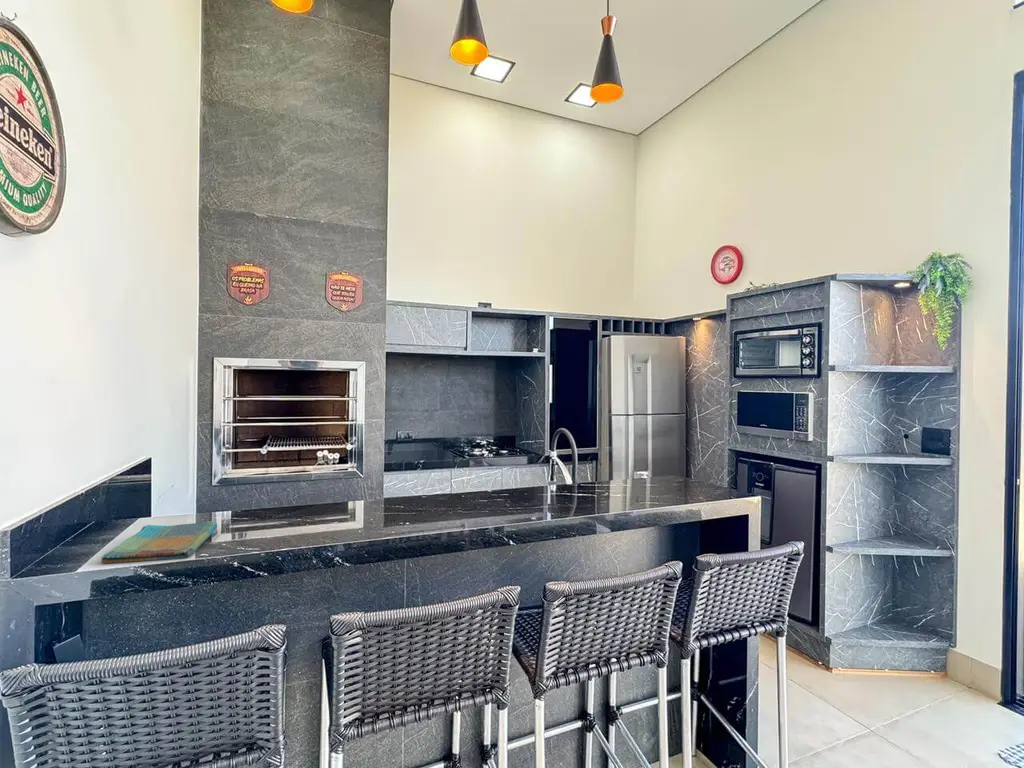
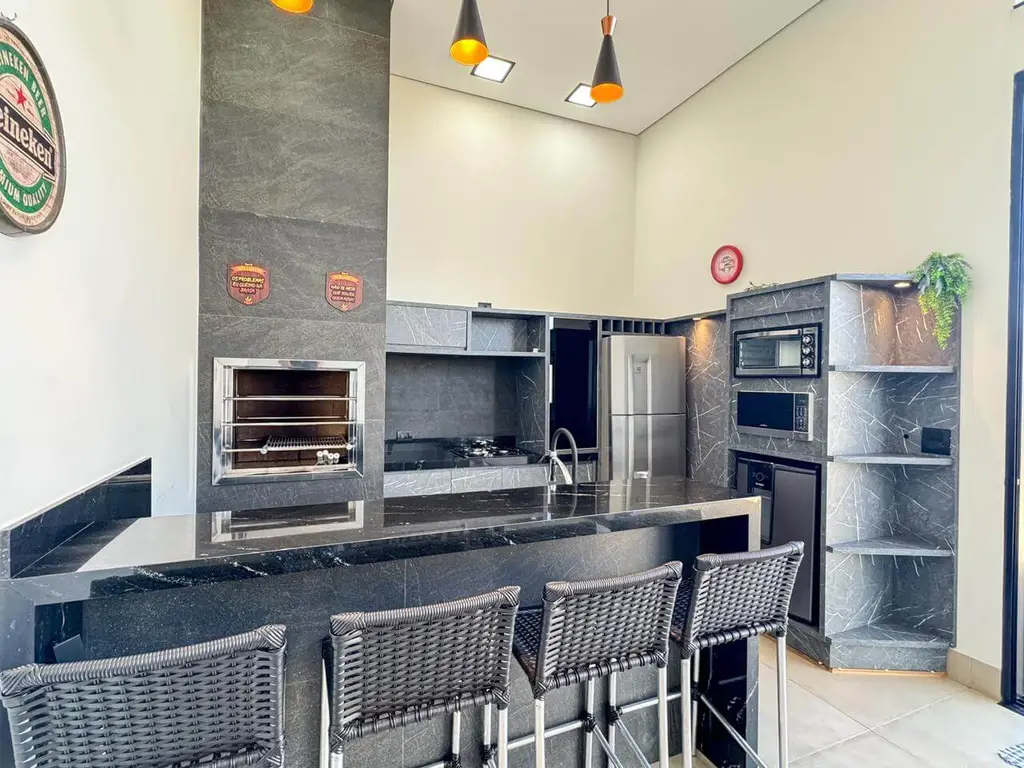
- dish towel [100,520,218,564]
